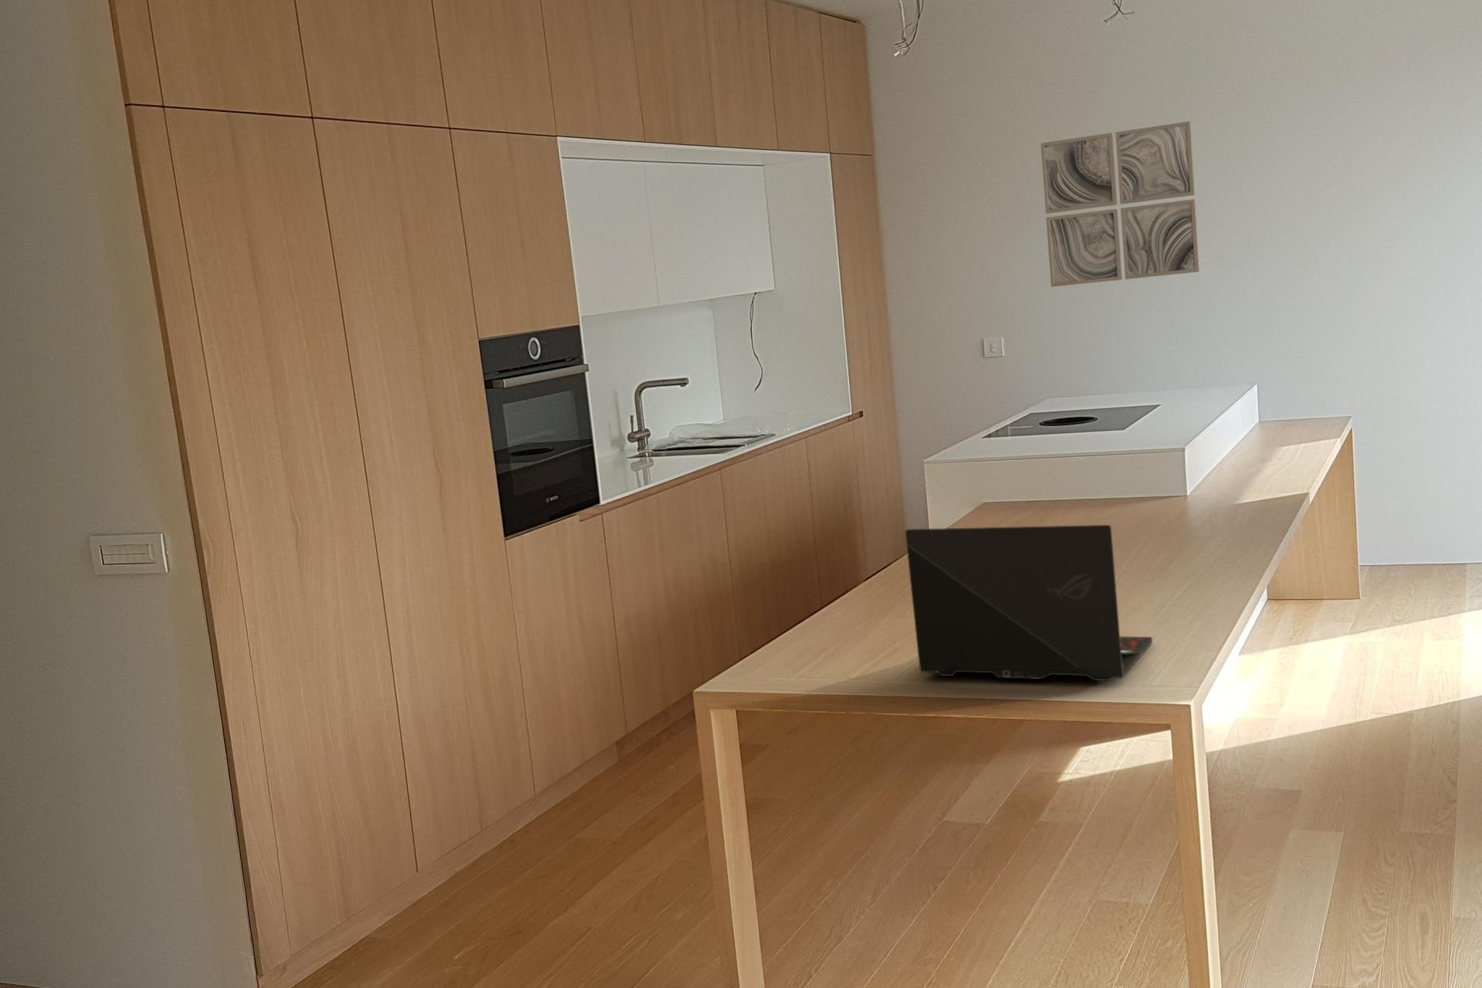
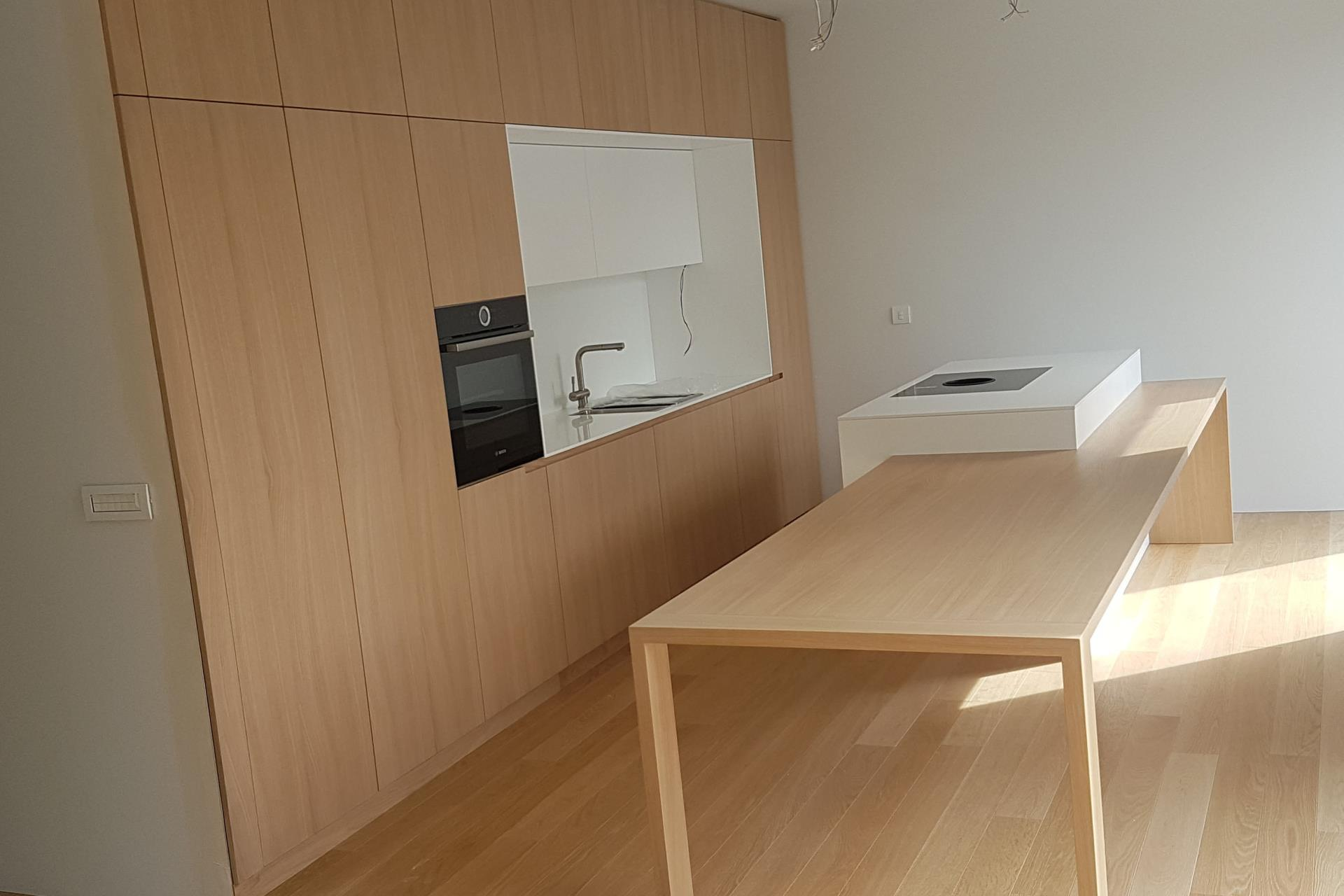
- laptop [904,524,1153,681]
- wall art [1040,120,1201,288]
